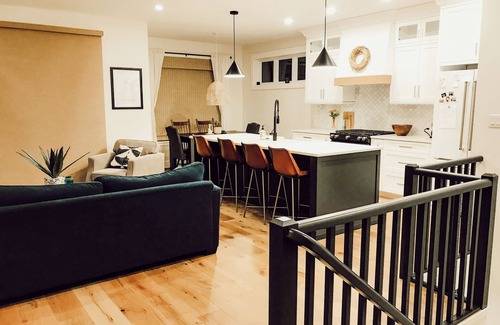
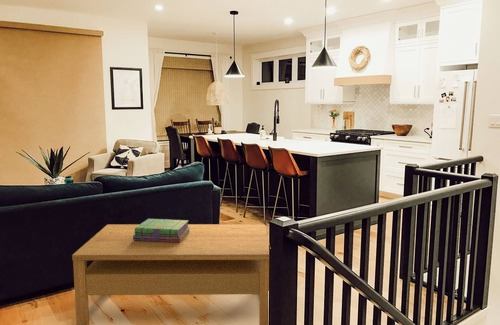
+ stack of books [133,218,190,243]
+ coffee table [71,223,270,325]
